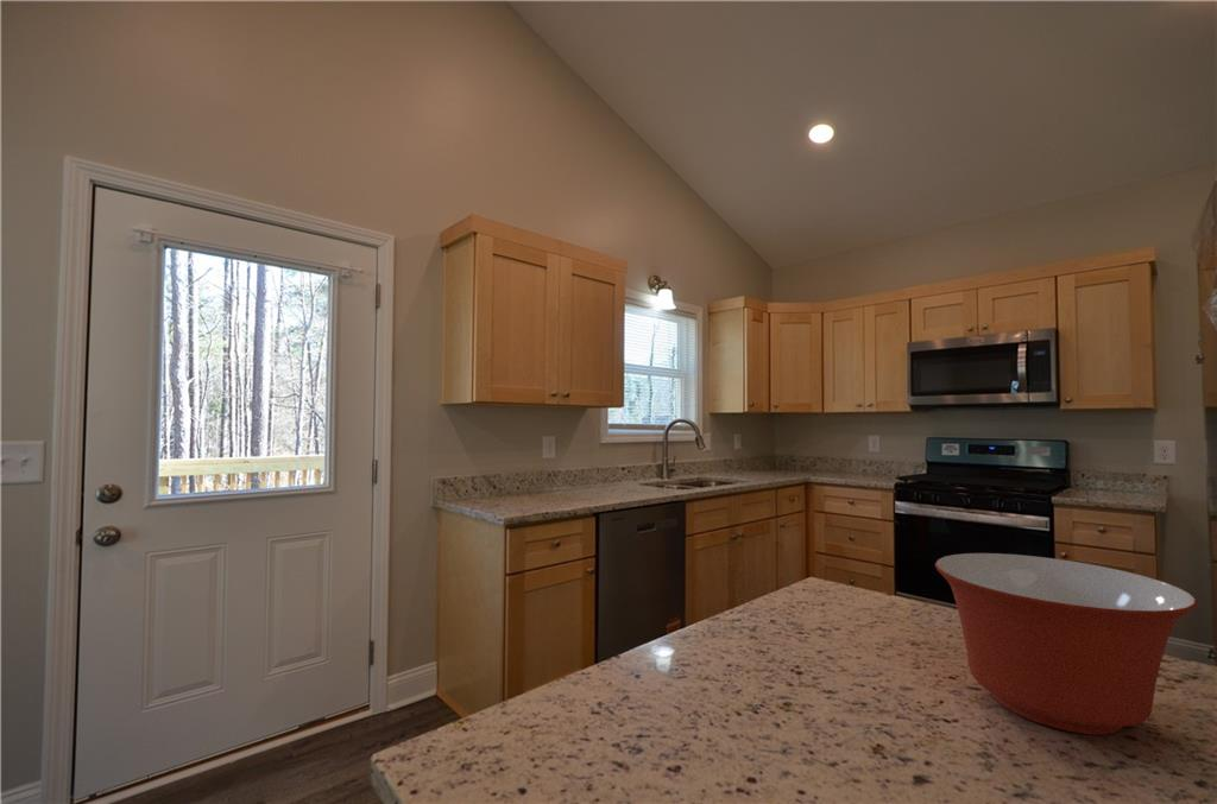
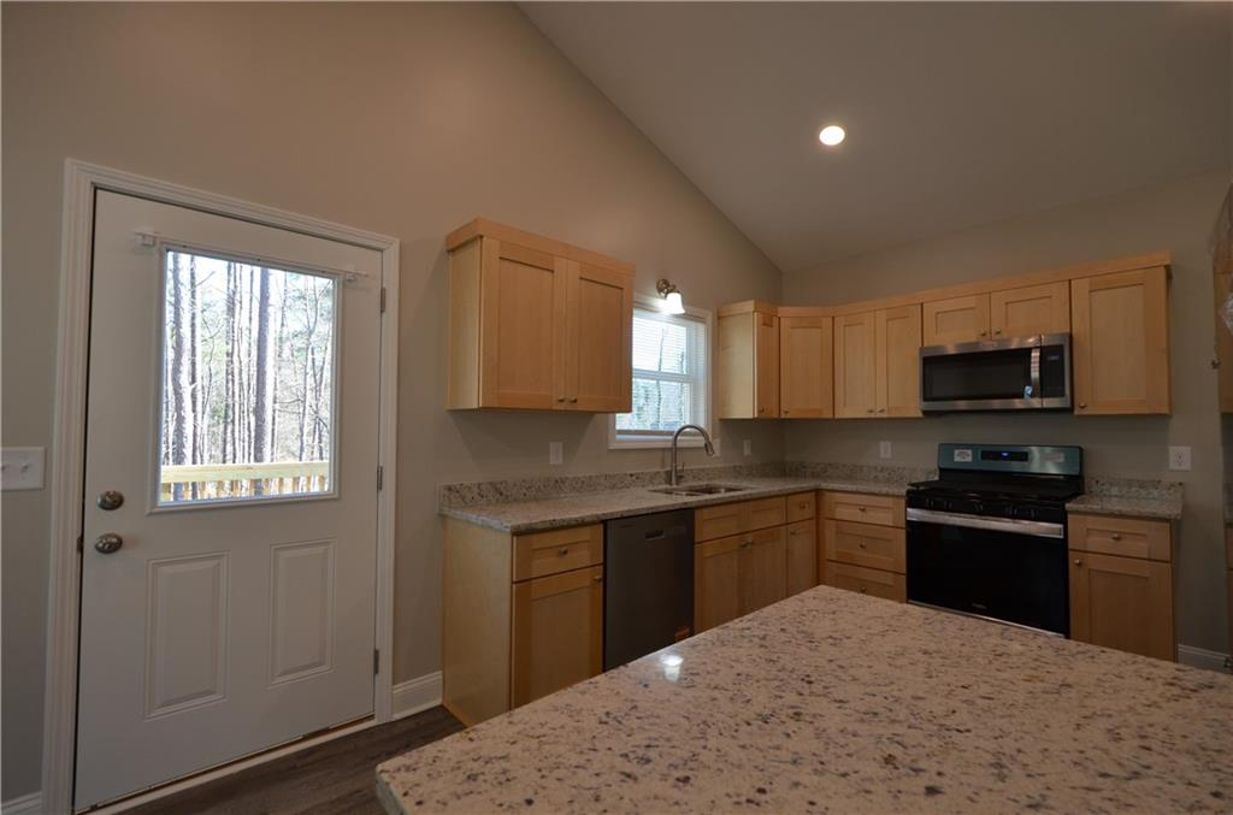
- mixing bowl [934,552,1198,736]
